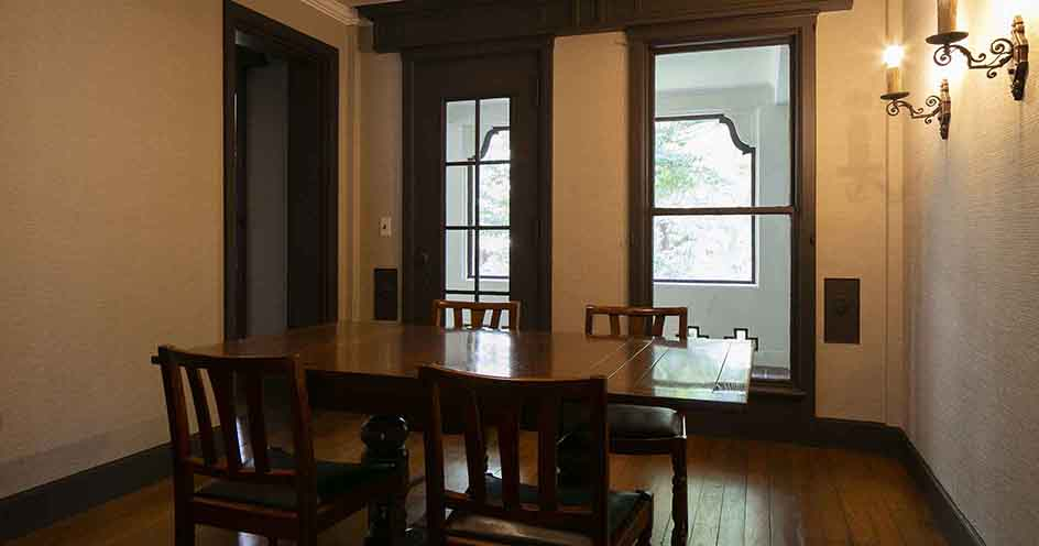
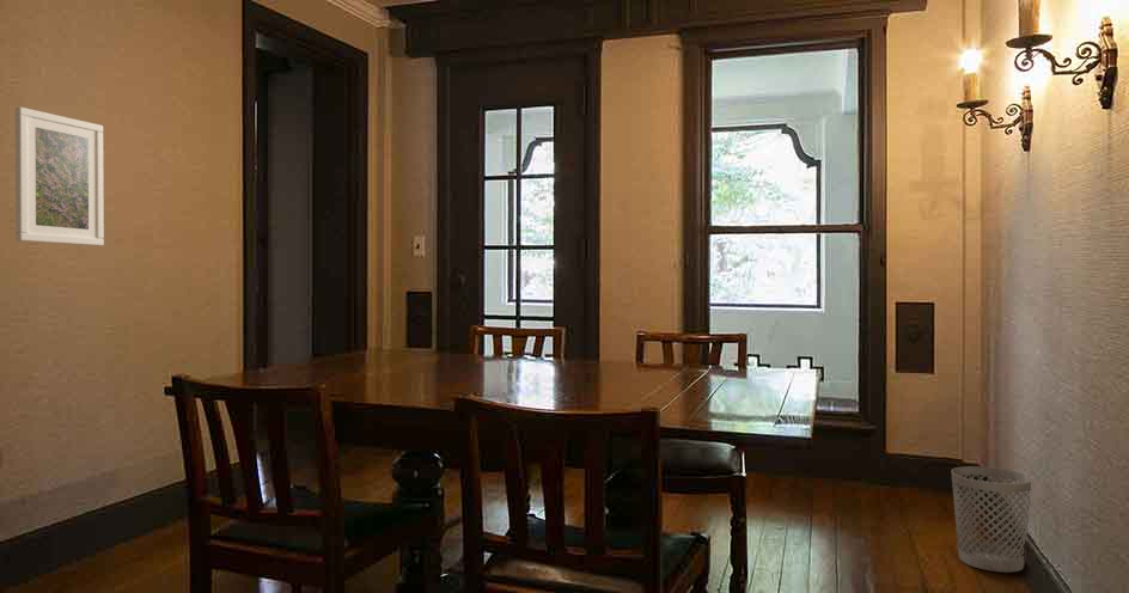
+ wastebasket [951,465,1032,574]
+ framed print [14,106,105,247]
